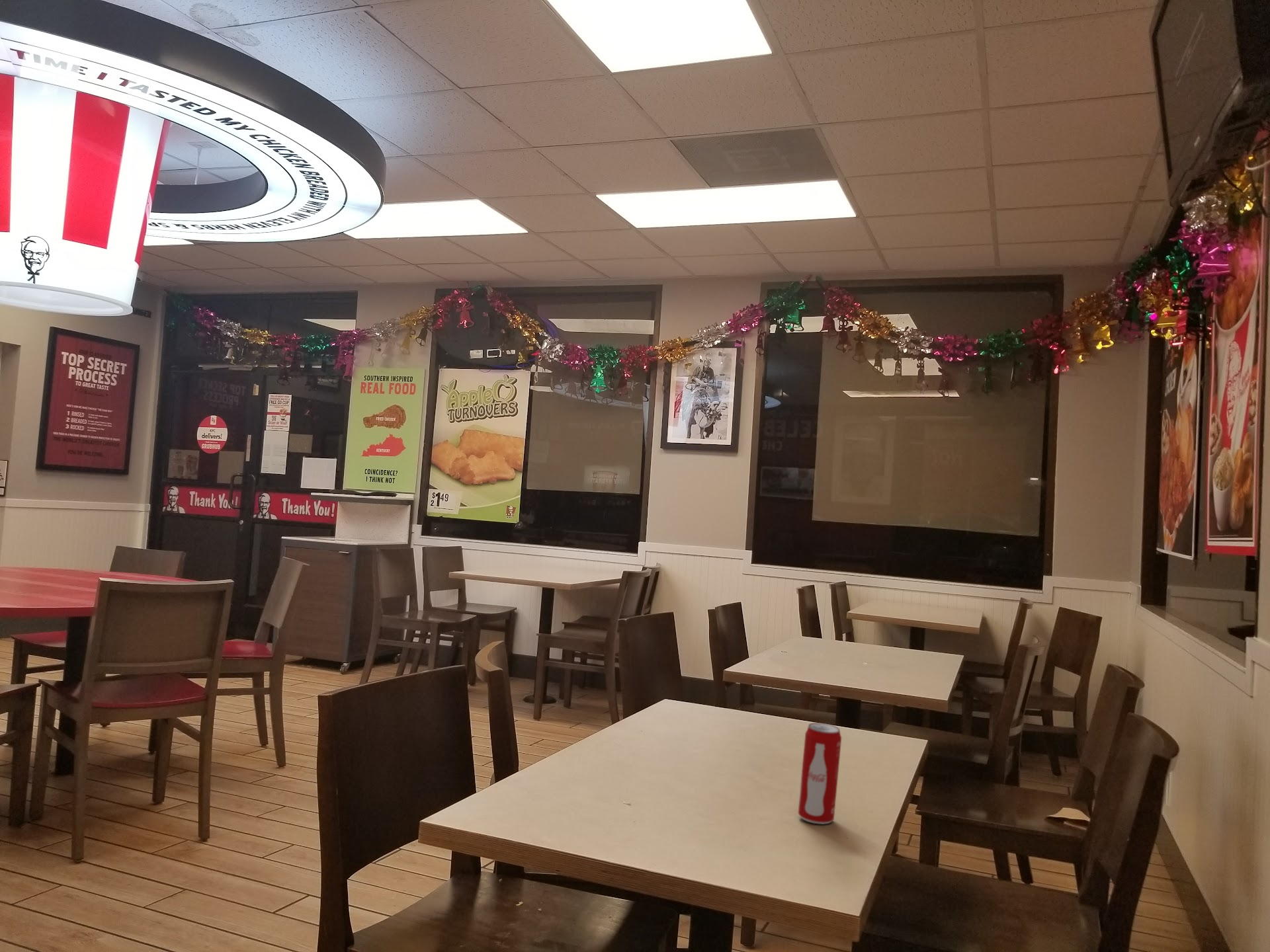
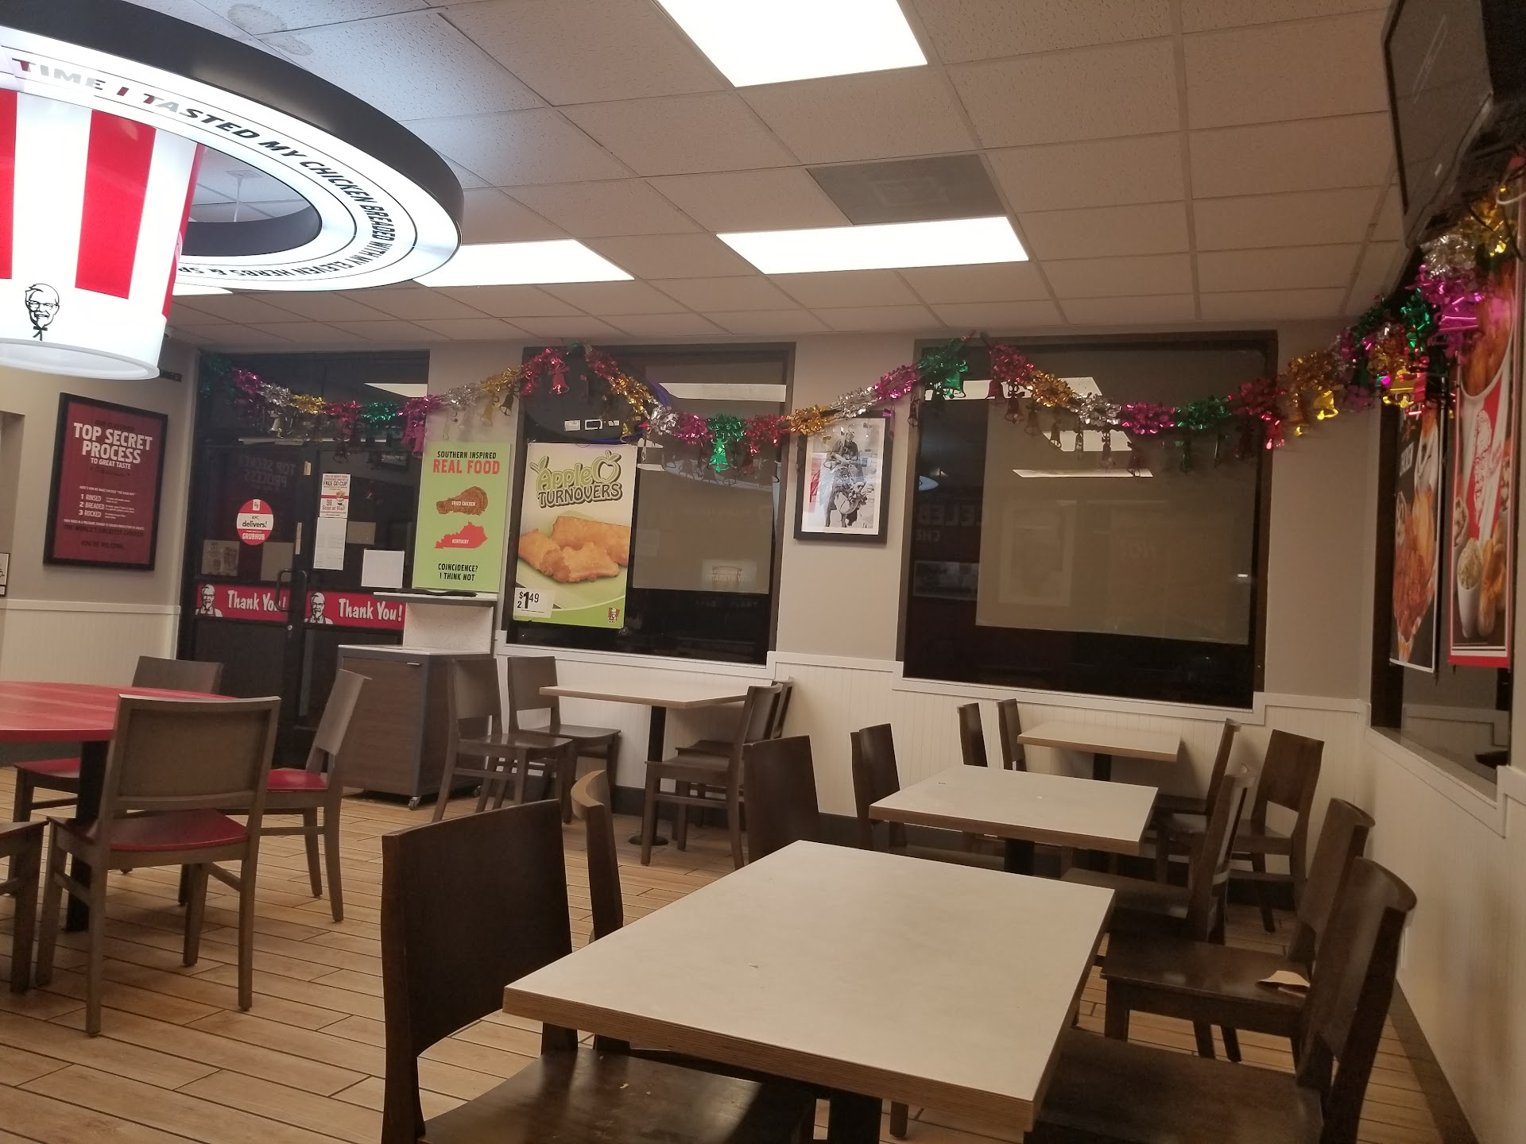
- beverage can [798,722,842,825]
